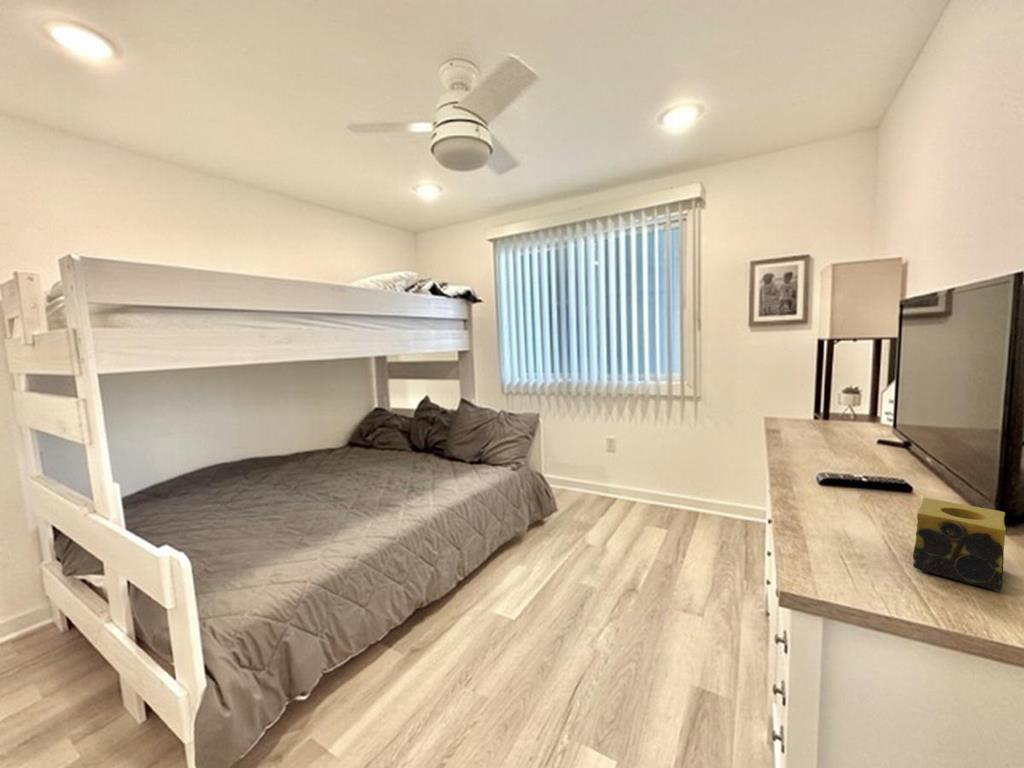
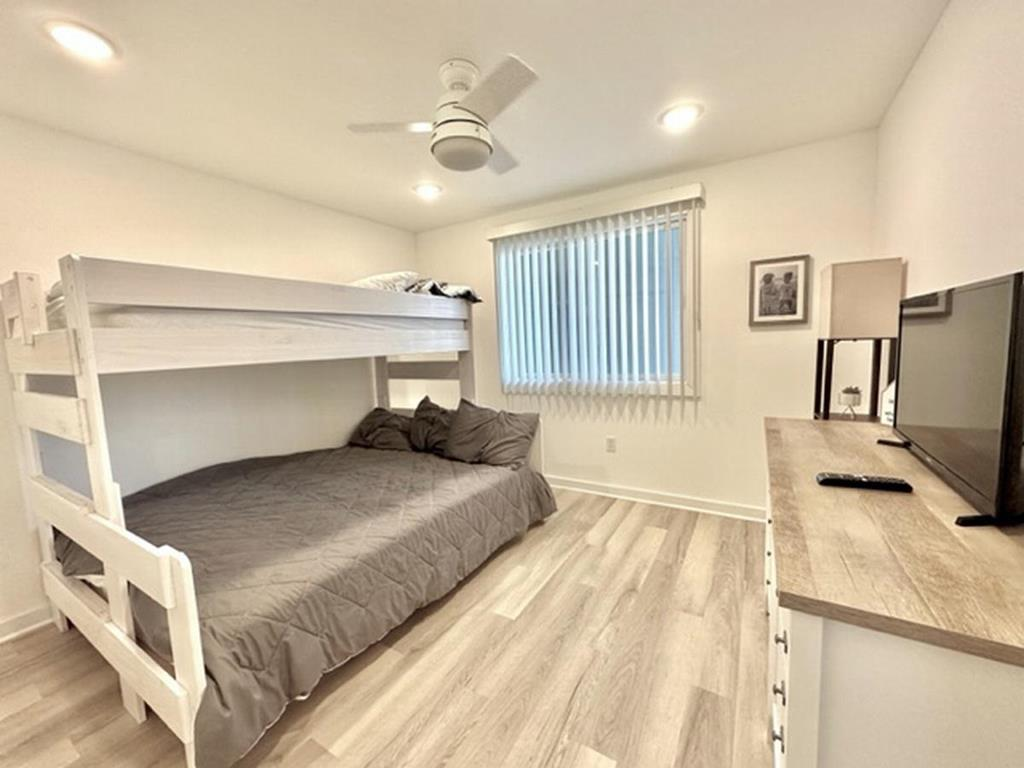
- candle [912,496,1007,592]
